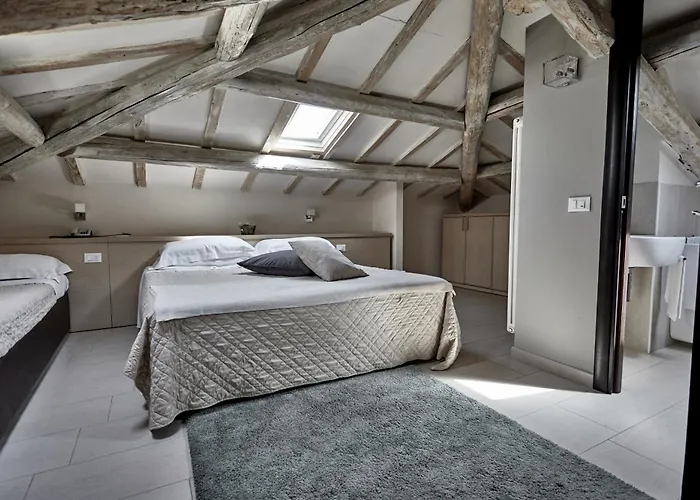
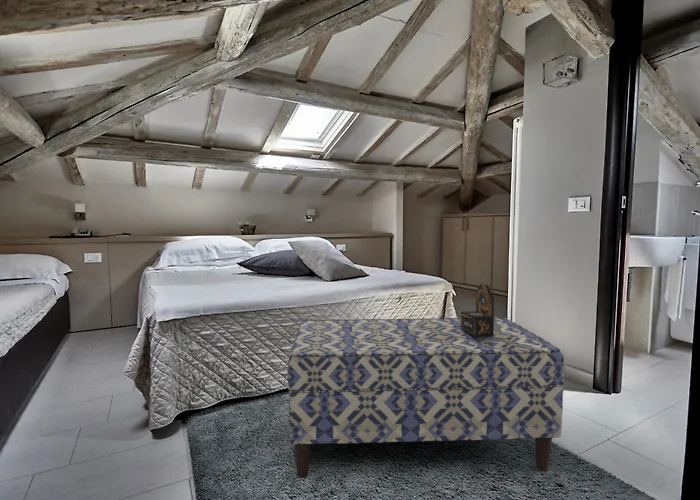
+ decorative box [460,283,502,337]
+ bench [286,316,566,479]
